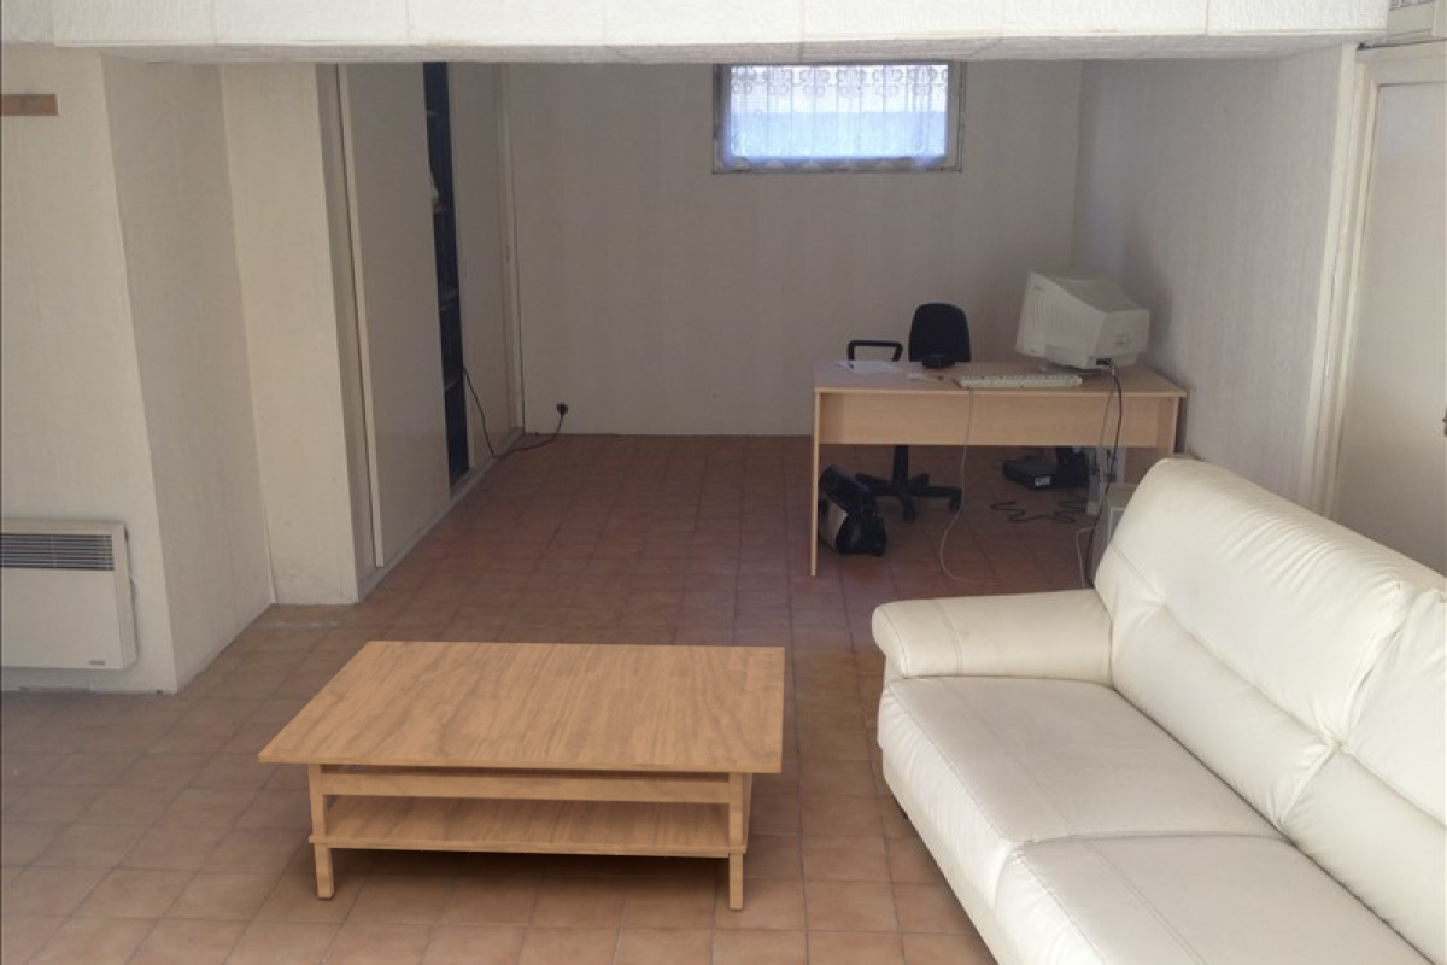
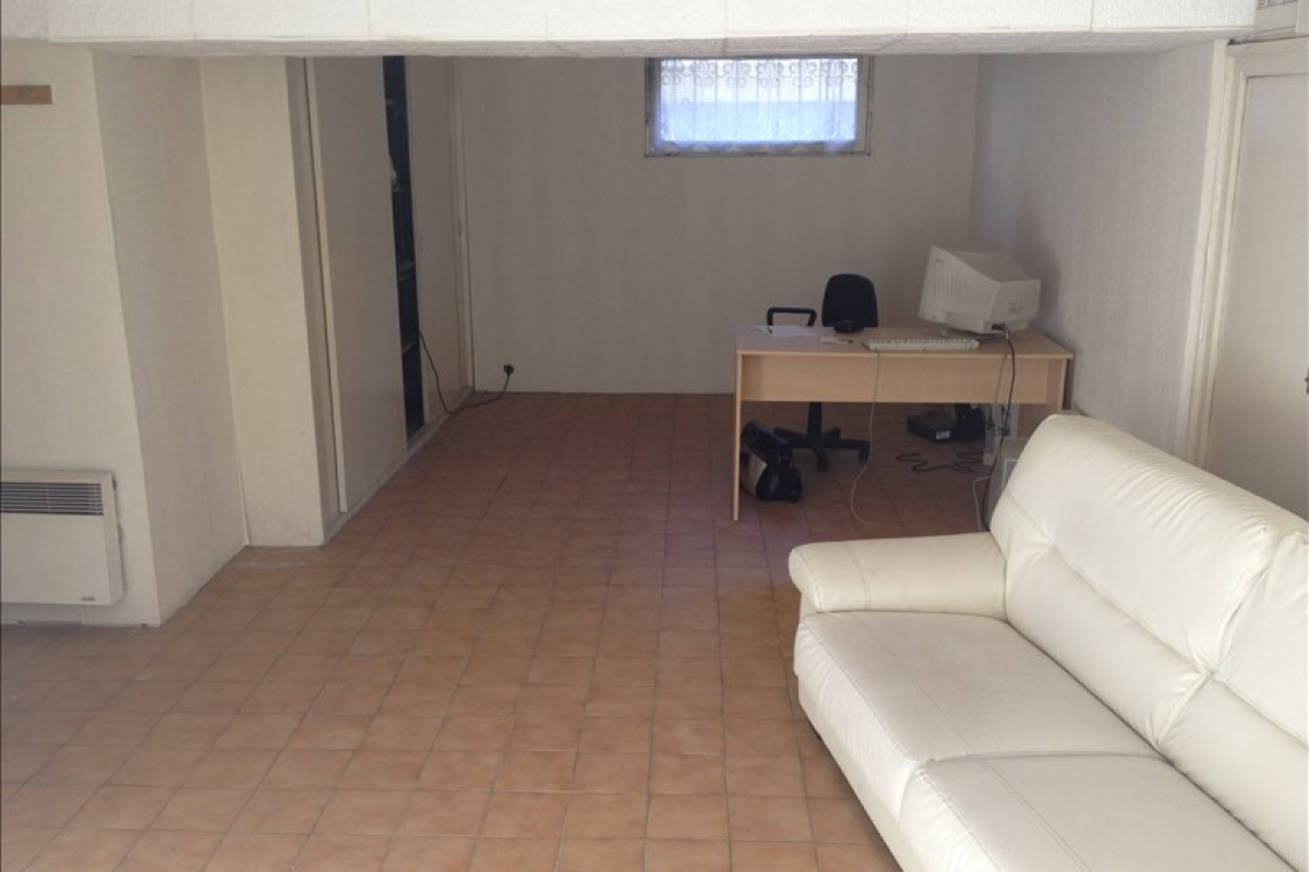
- coffee table [257,639,786,911]
